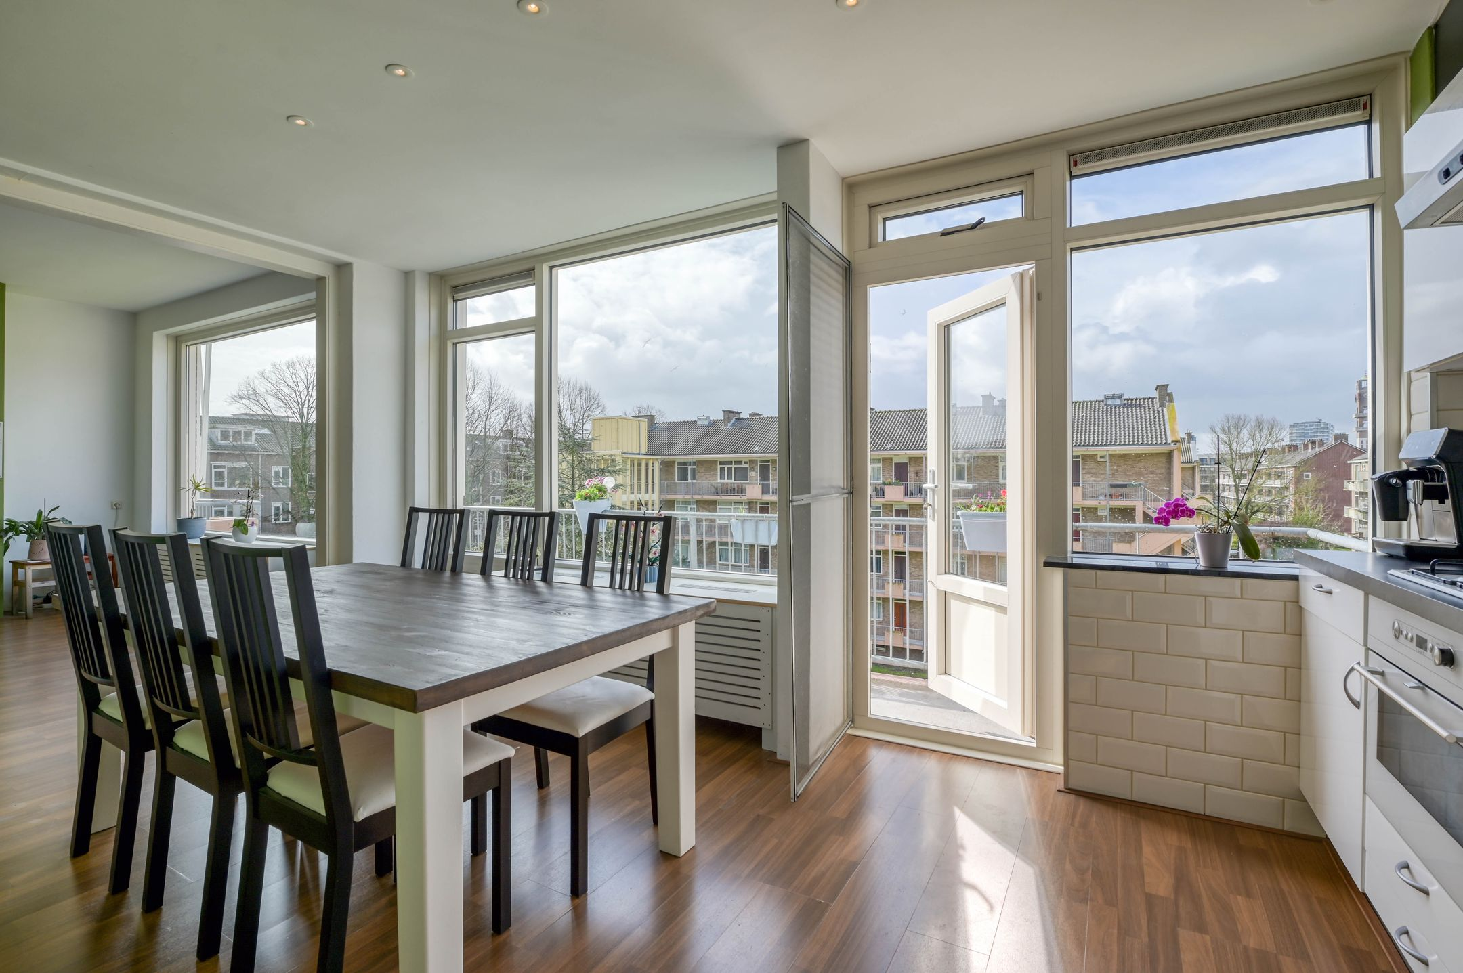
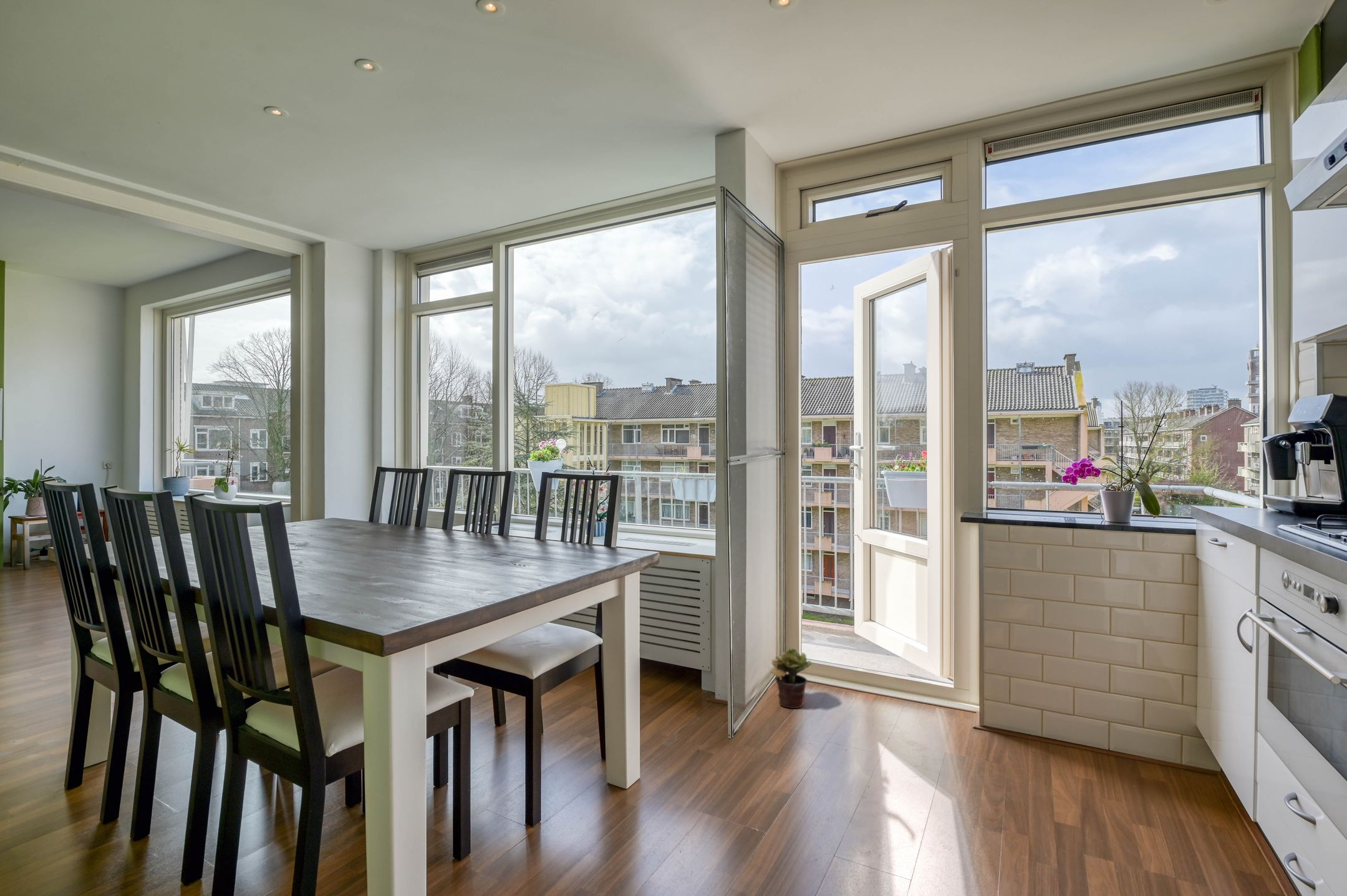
+ potted plant [771,647,813,709]
